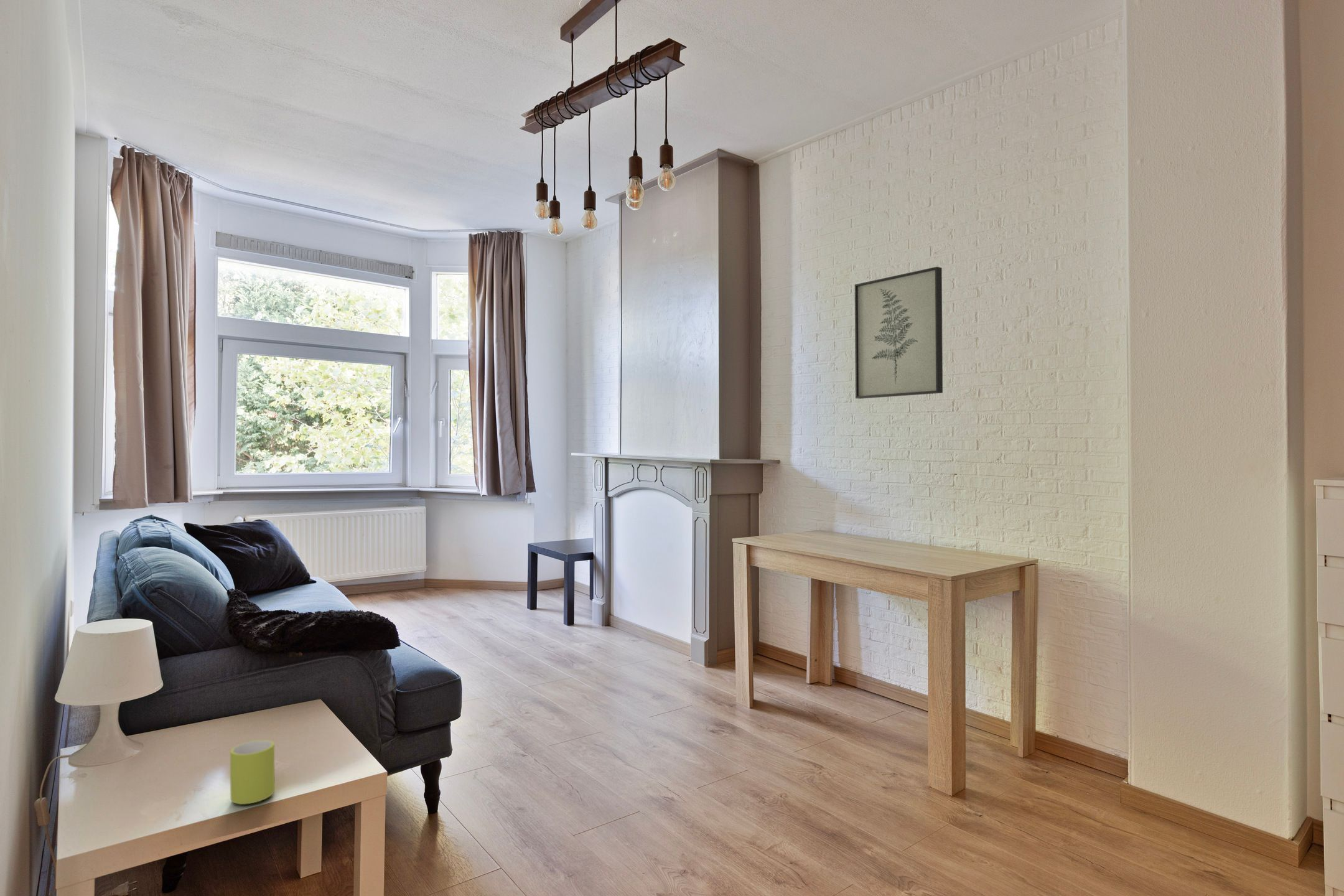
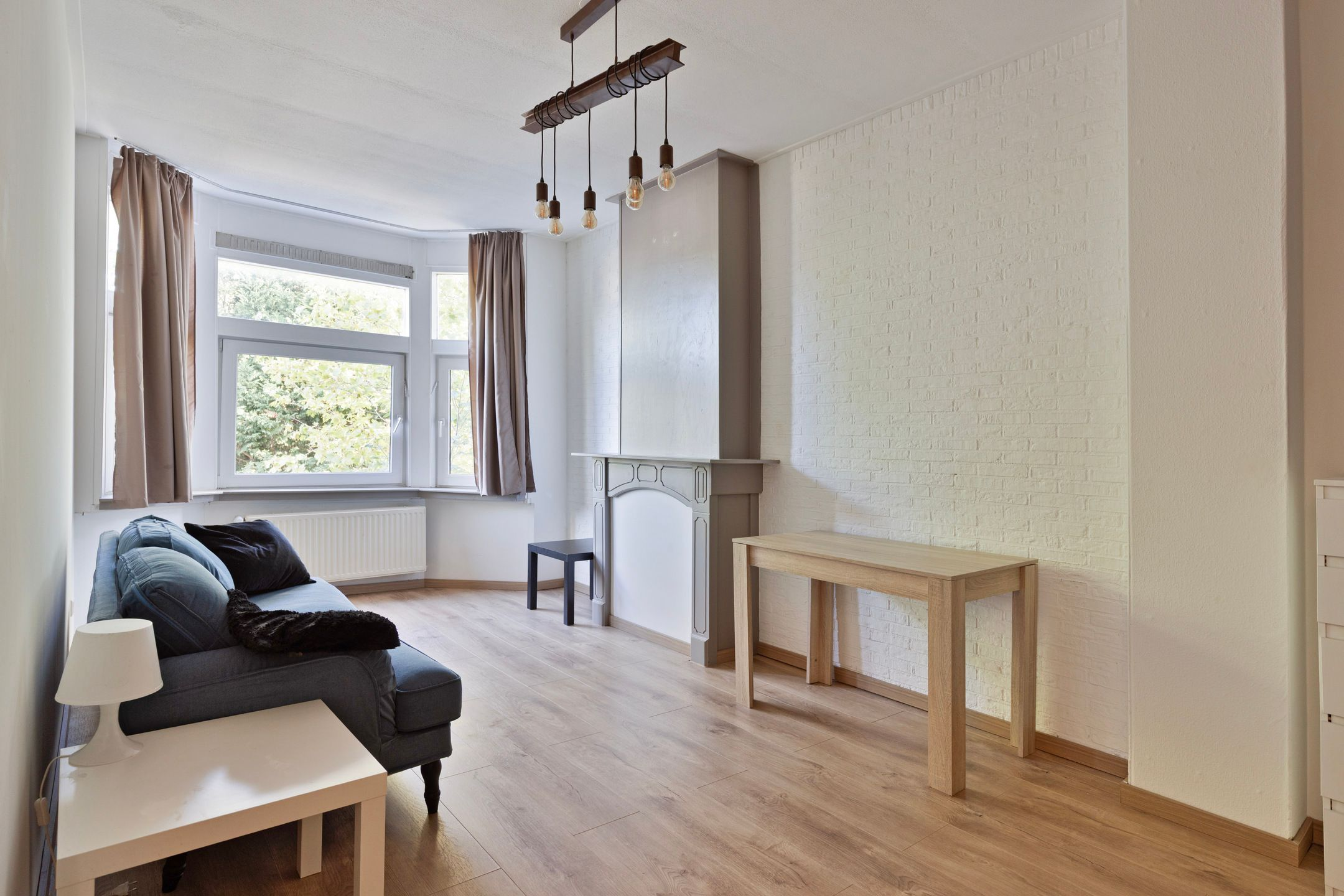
- wall art [854,266,943,399]
- mug [230,739,276,805]
